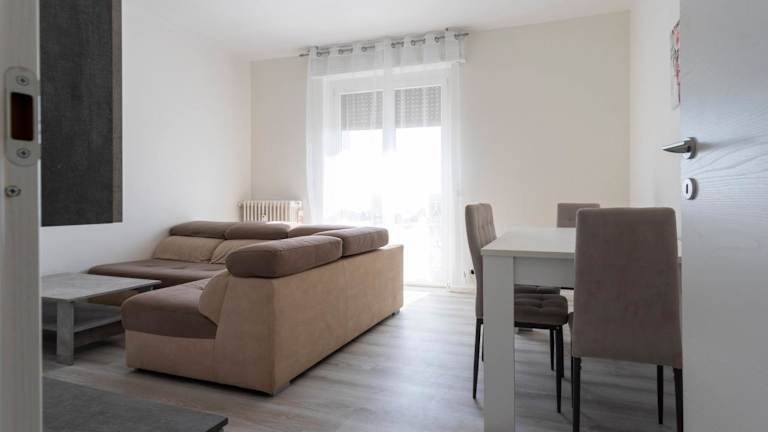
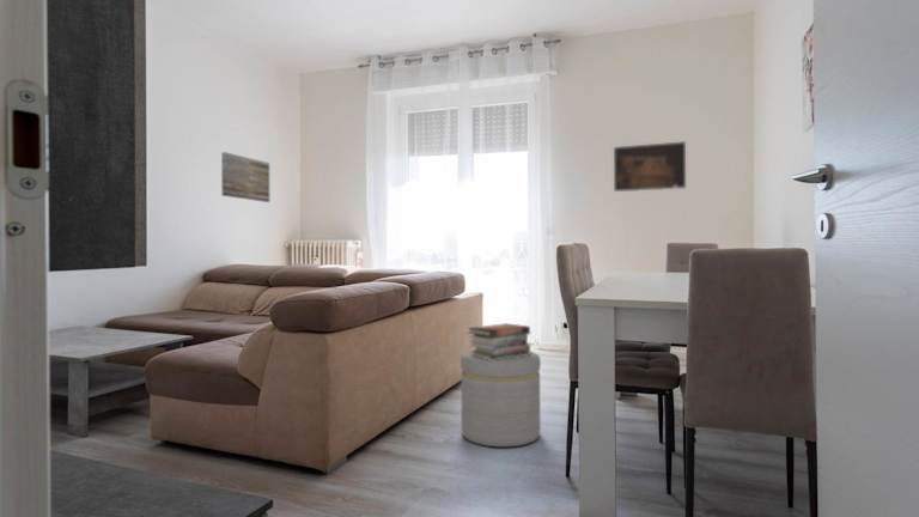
+ wall art [220,151,270,203]
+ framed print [613,140,687,193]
+ ottoman [460,349,542,448]
+ book stack [467,322,532,360]
